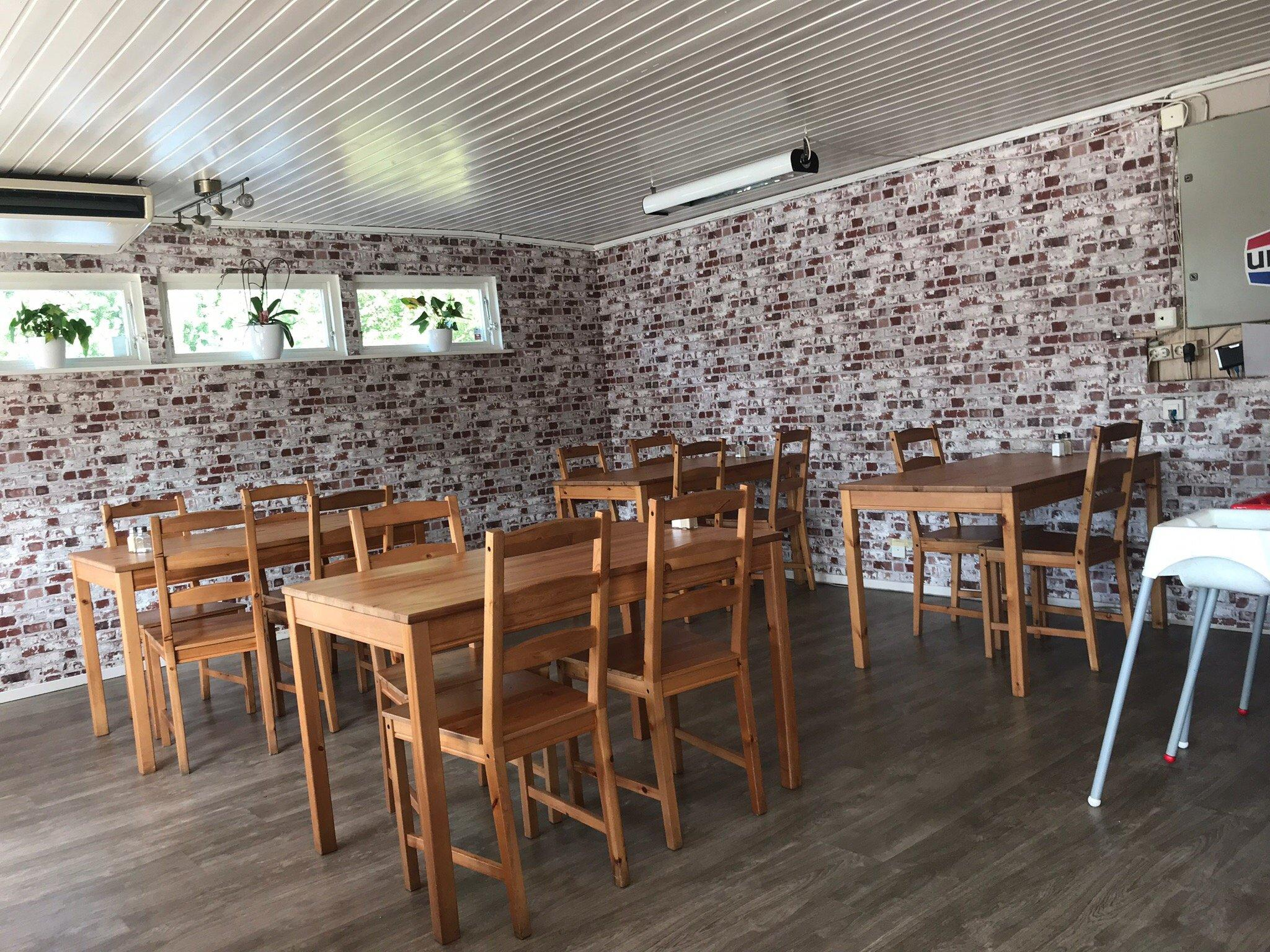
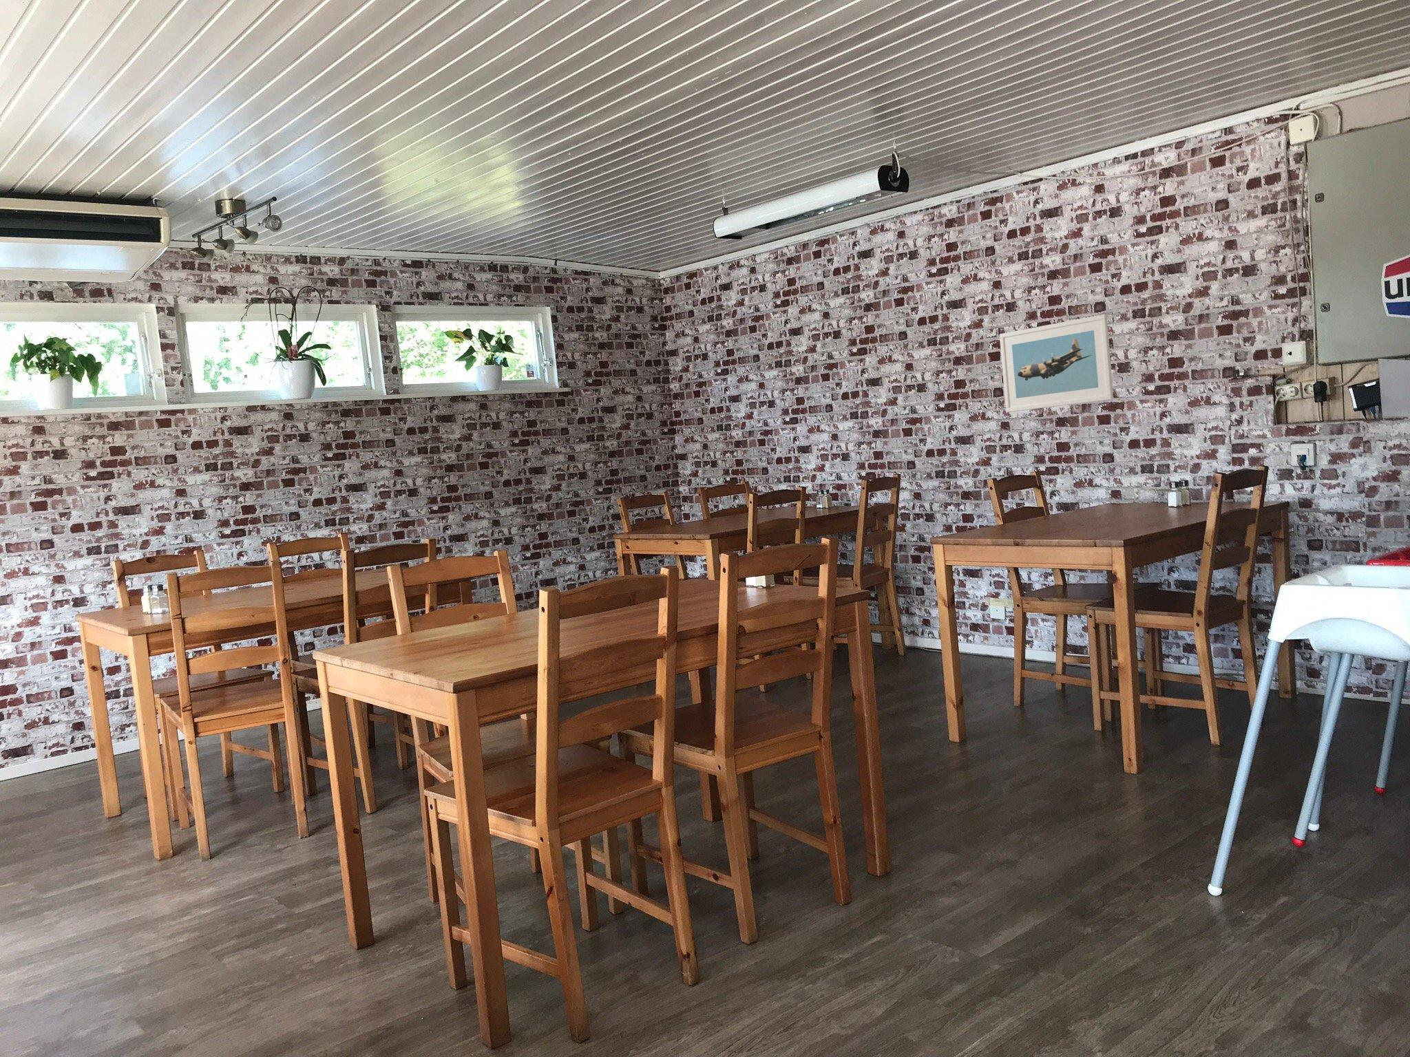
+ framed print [999,314,1114,413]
